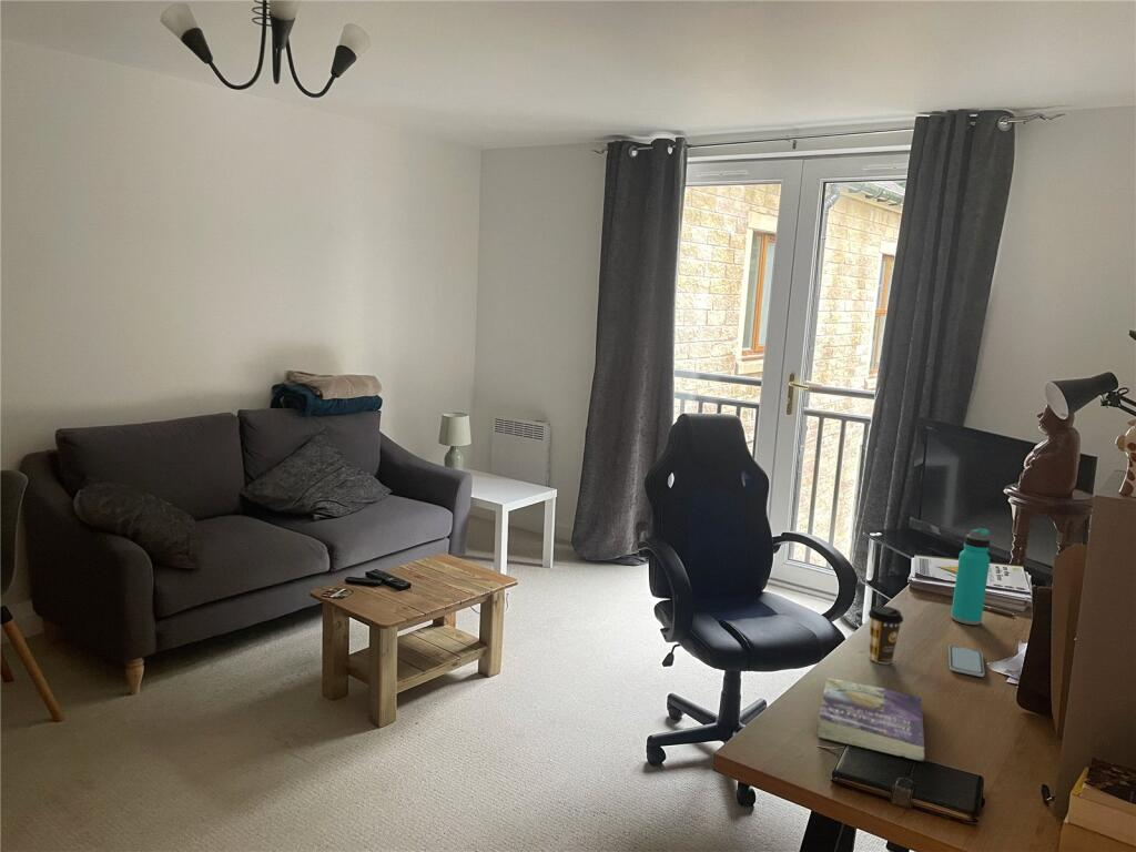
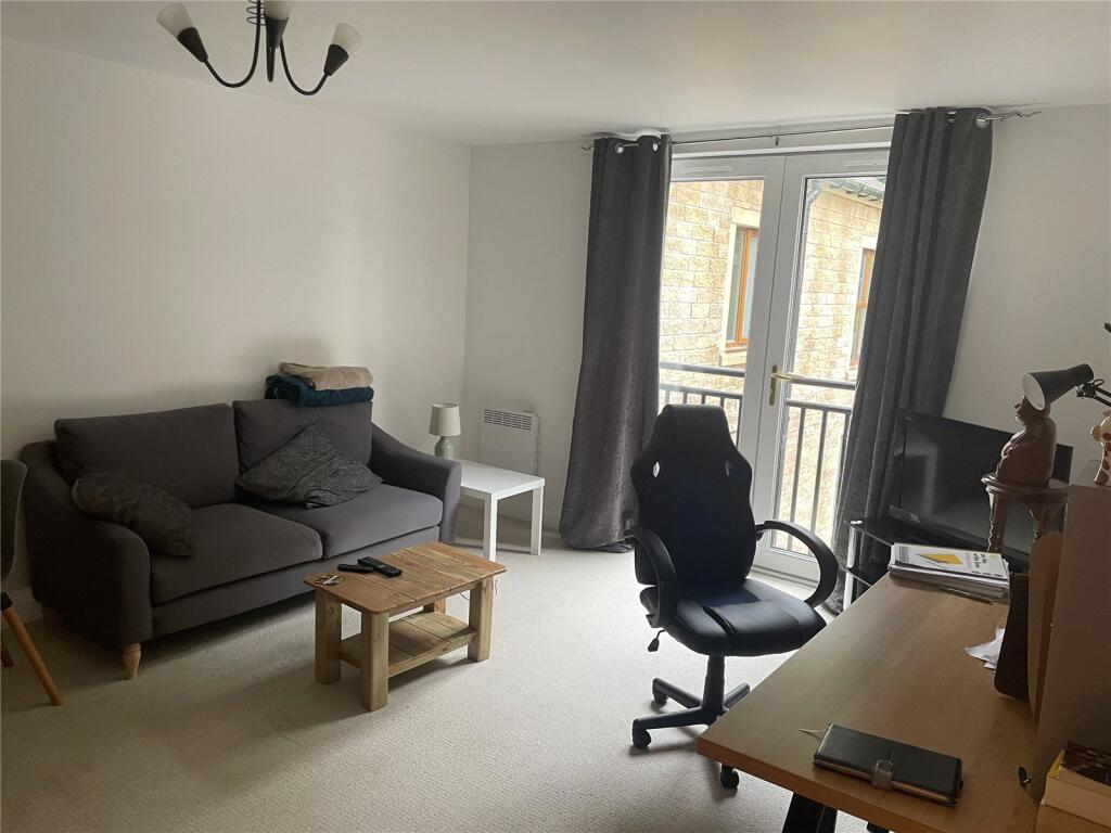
- coffee cup [868,605,904,665]
- smartphone [947,645,985,678]
- water bottle [950,528,991,626]
- book [816,677,926,762]
